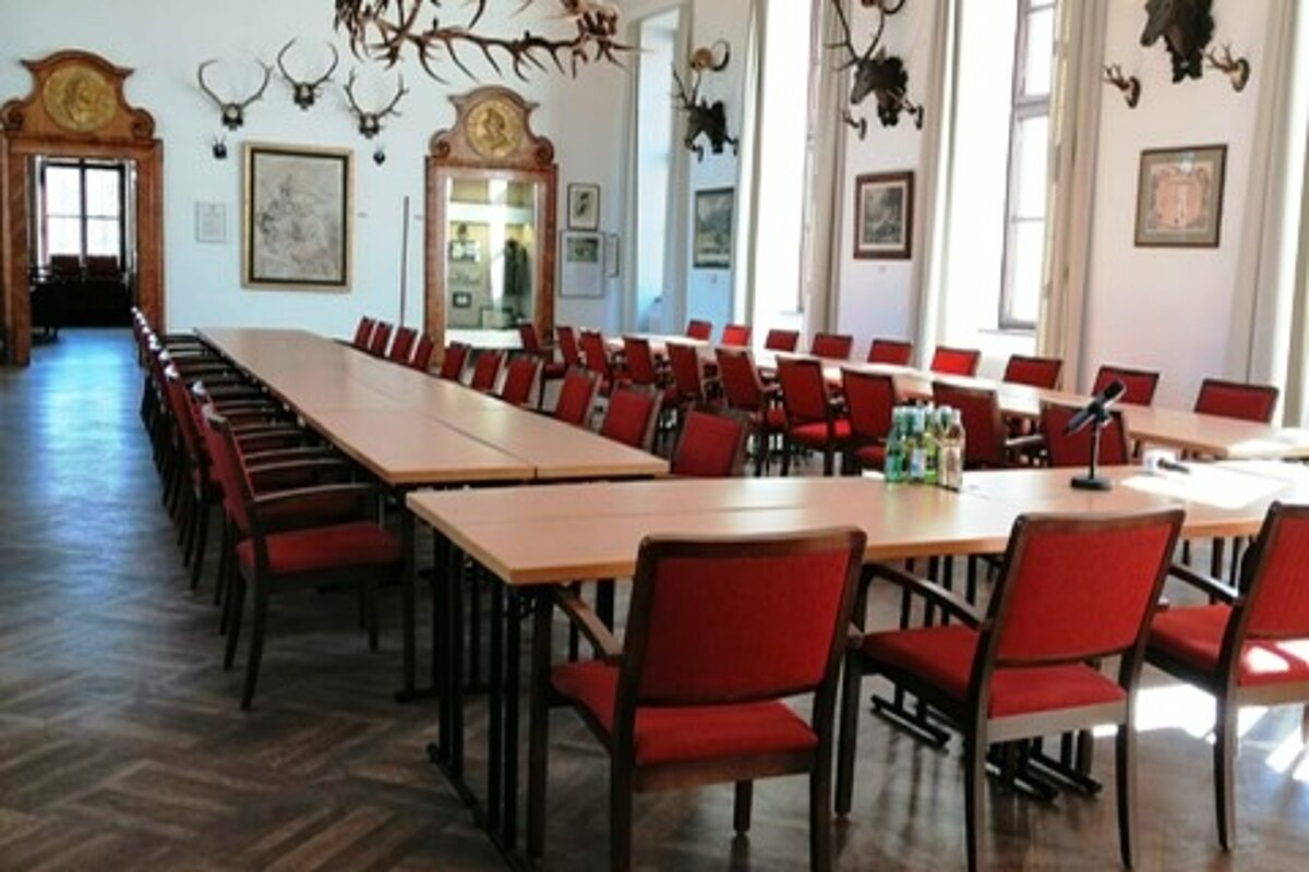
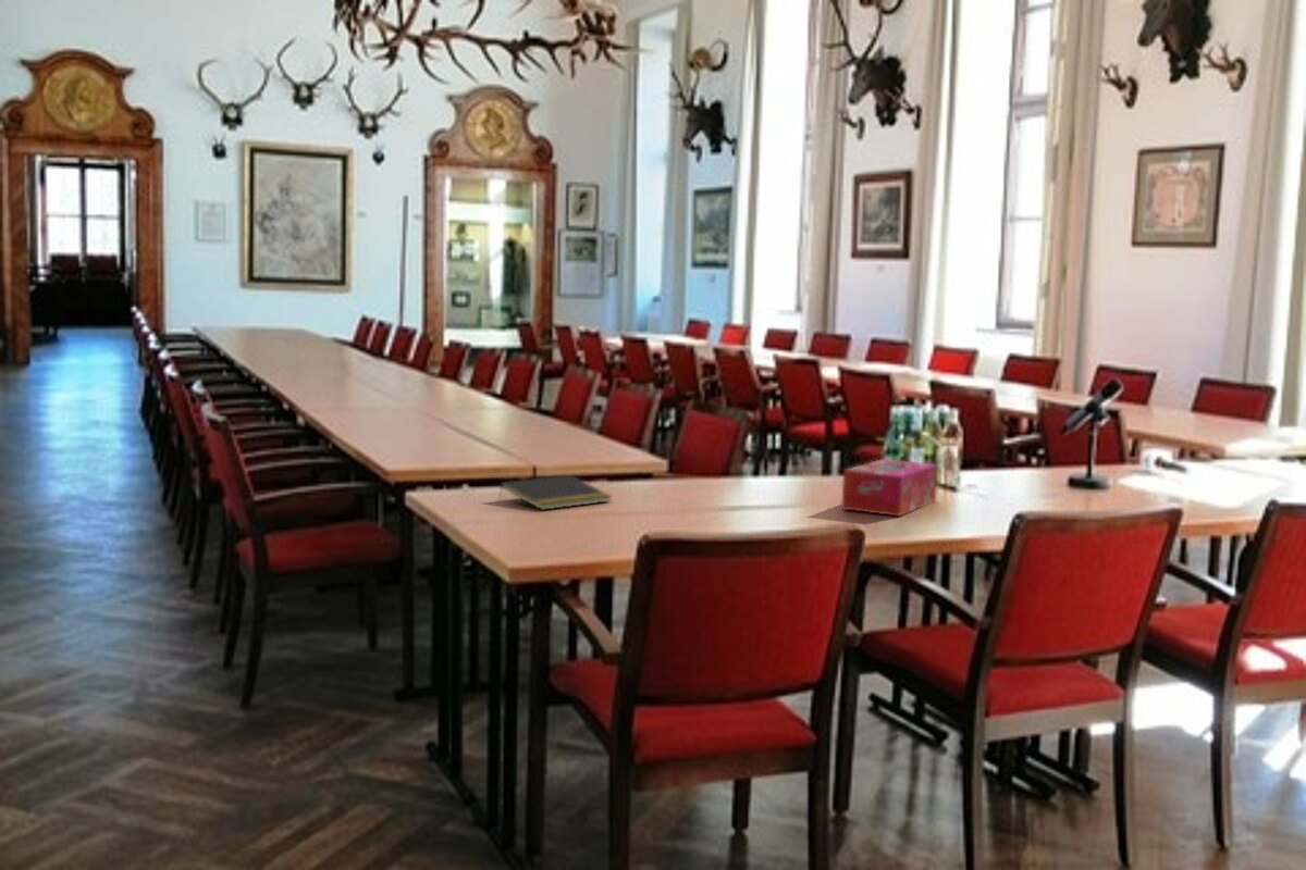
+ notepad [498,474,613,511]
+ tissue box [840,458,939,518]
